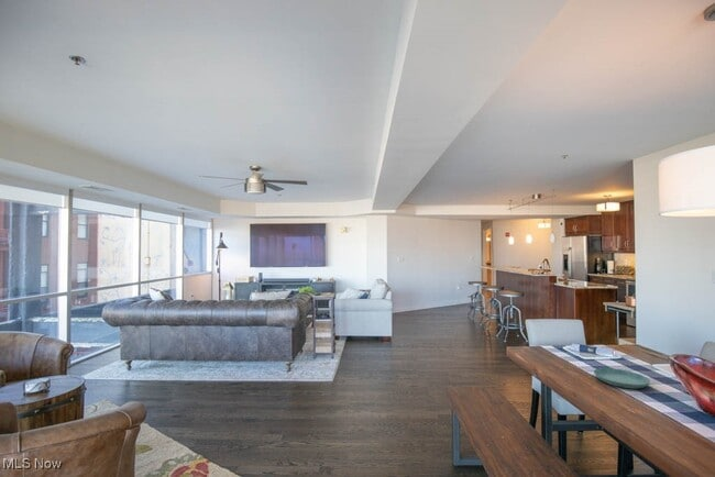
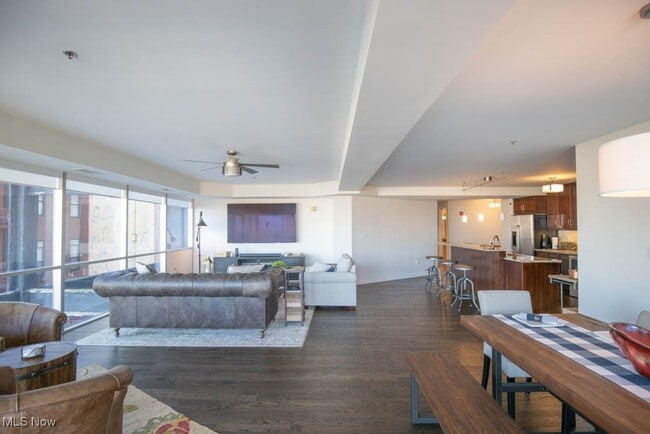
- saucer [593,367,651,389]
